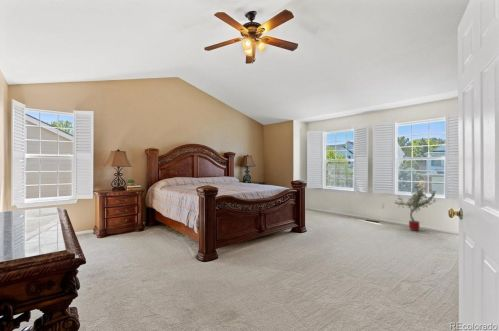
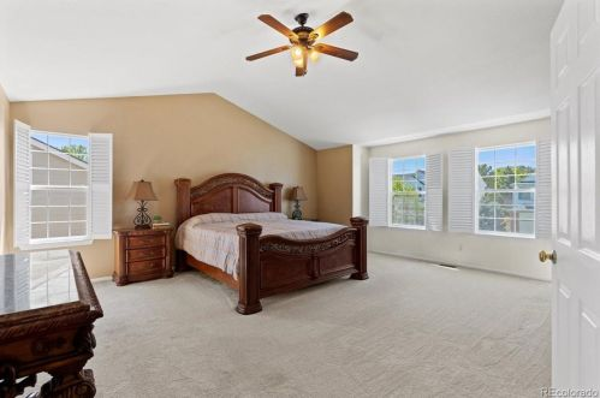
- potted tree [393,183,438,232]
